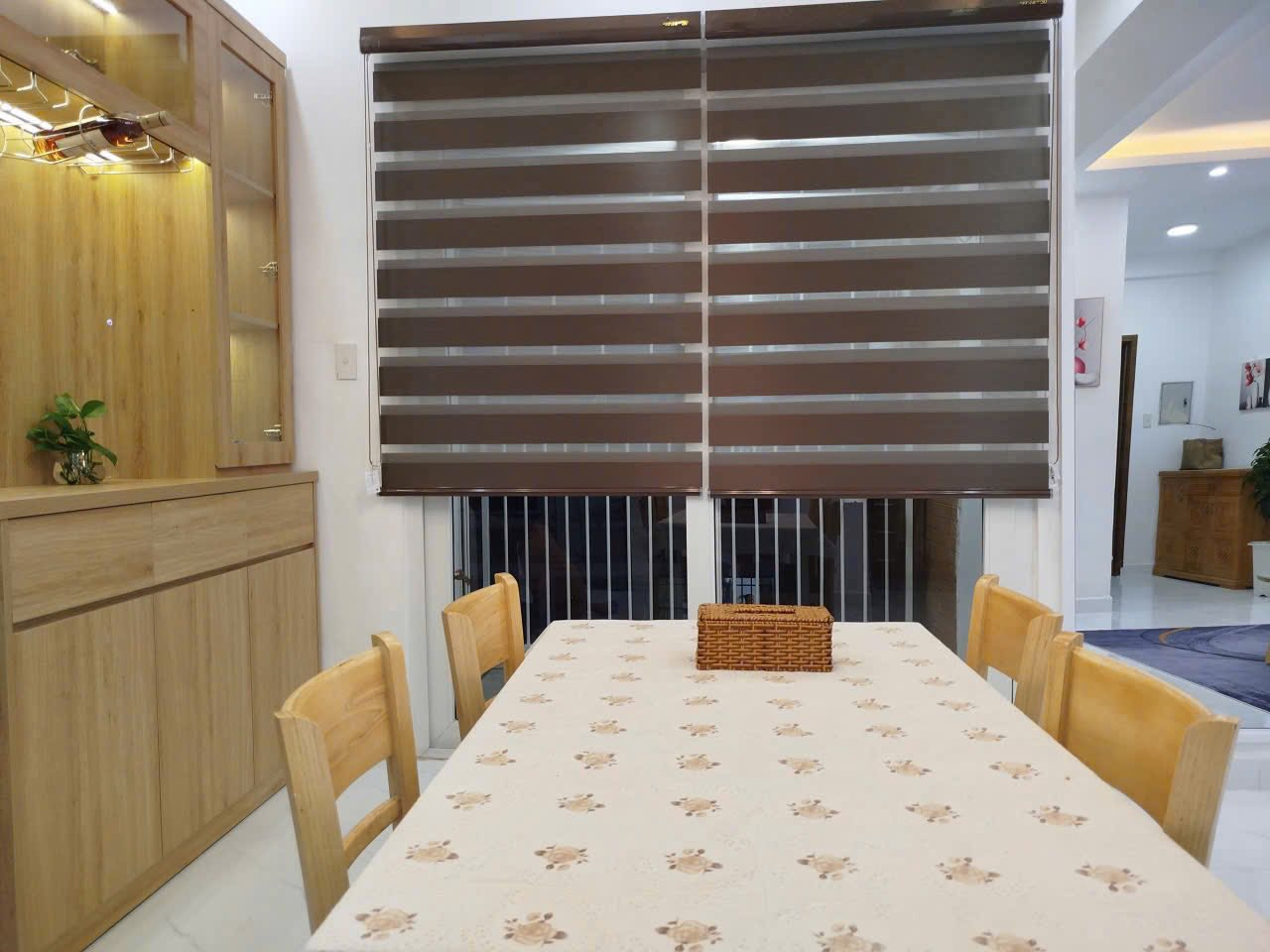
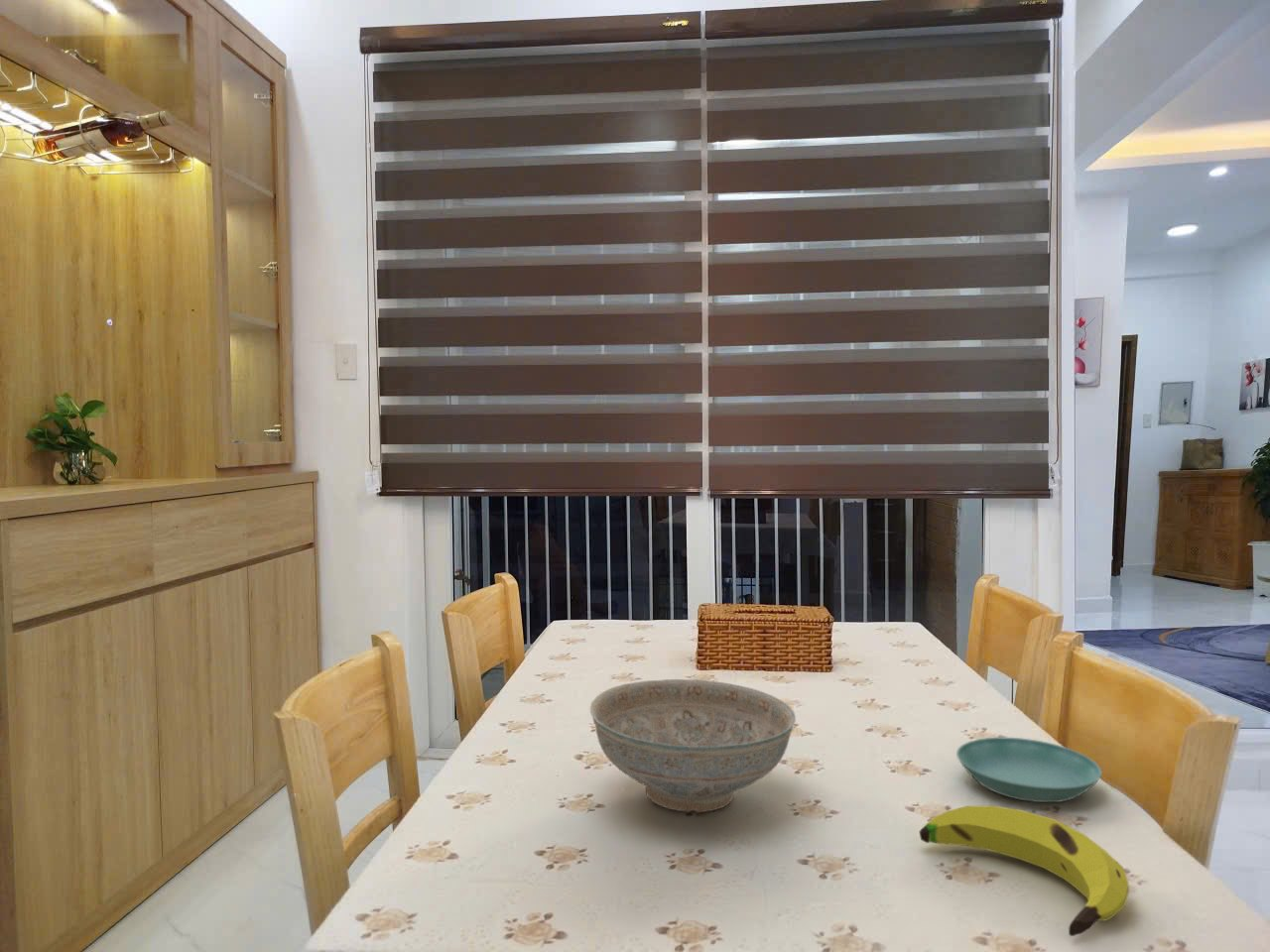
+ saucer [955,737,1103,803]
+ banana [918,804,1130,937]
+ decorative bowl [589,678,797,813]
